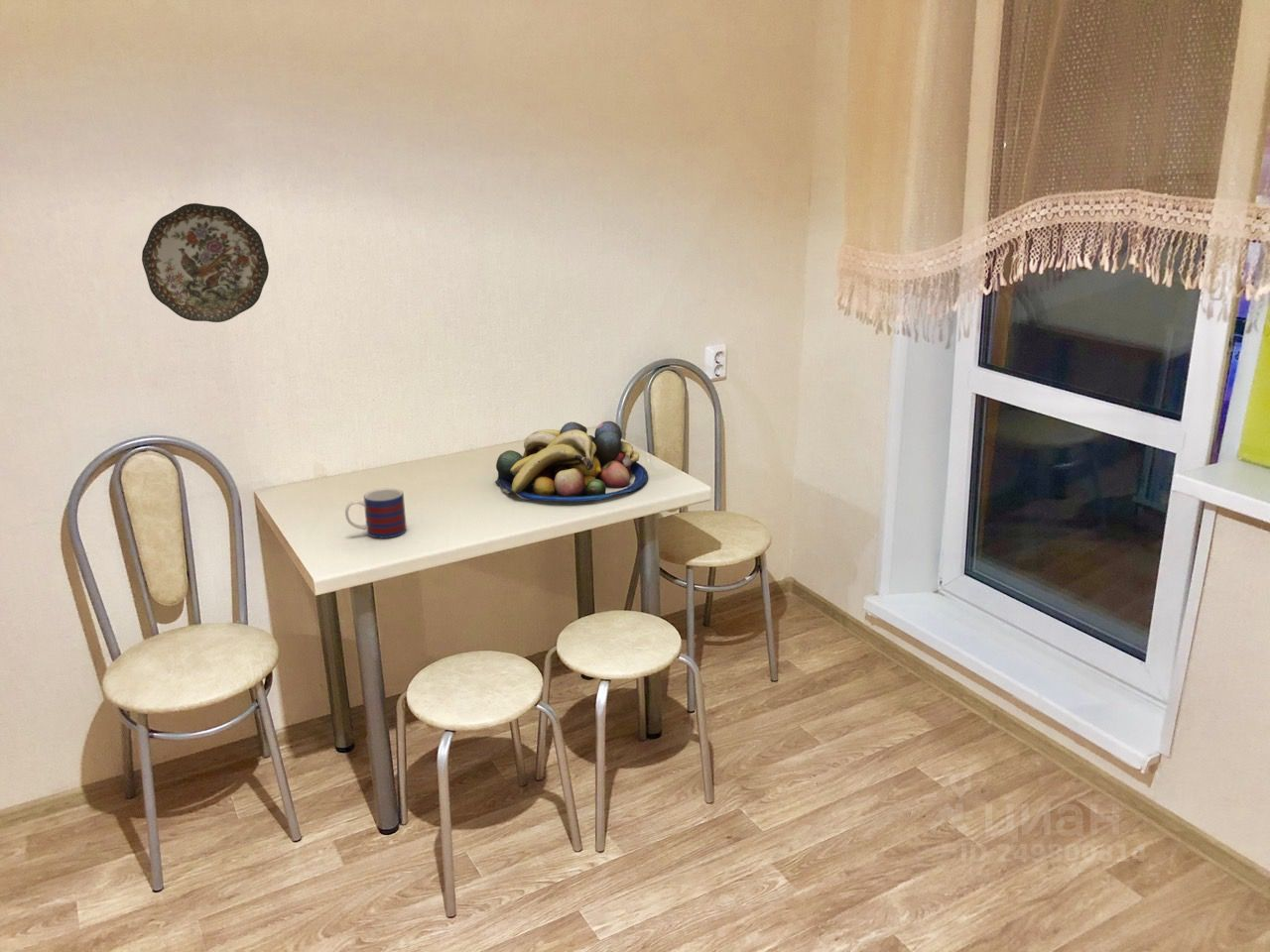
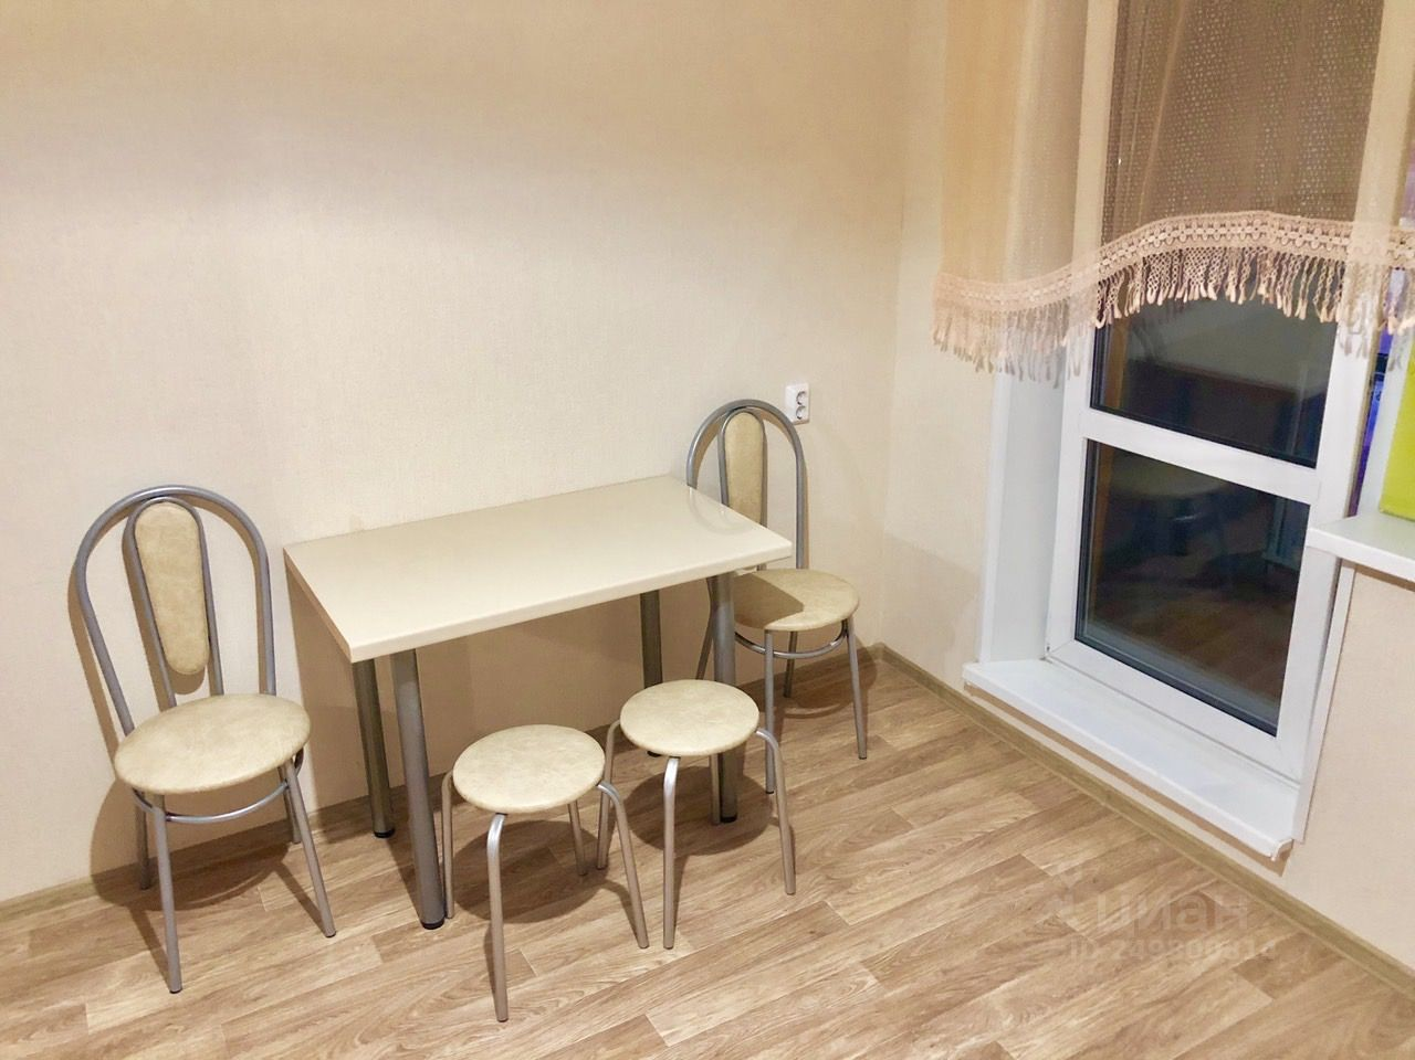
- fruit bowl [494,420,649,503]
- mug [344,488,408,538]
- decorative plate [141,202,270,323]
